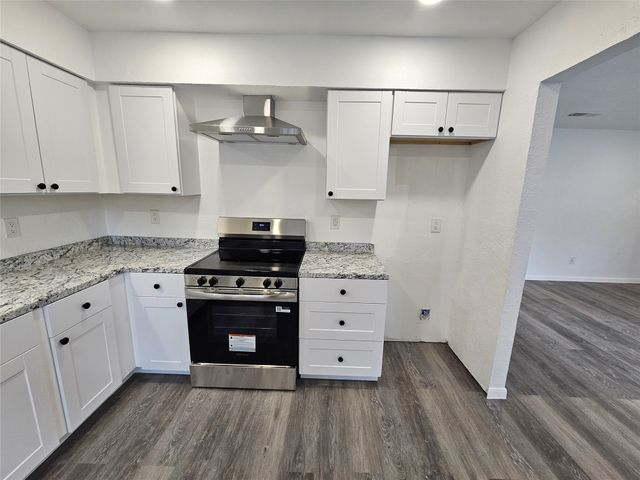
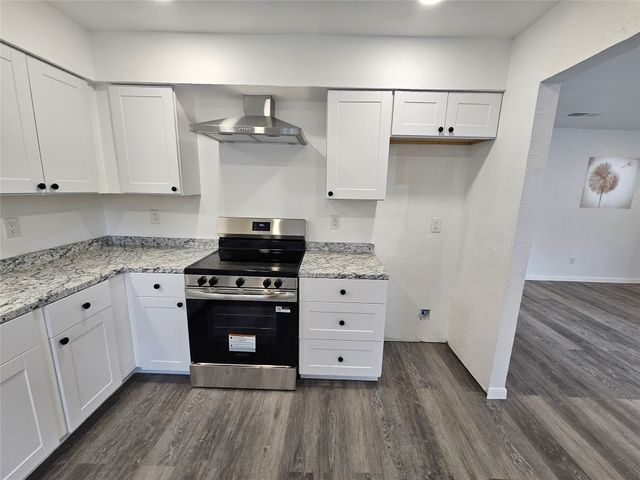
+ wall art [579,156,640,210]
